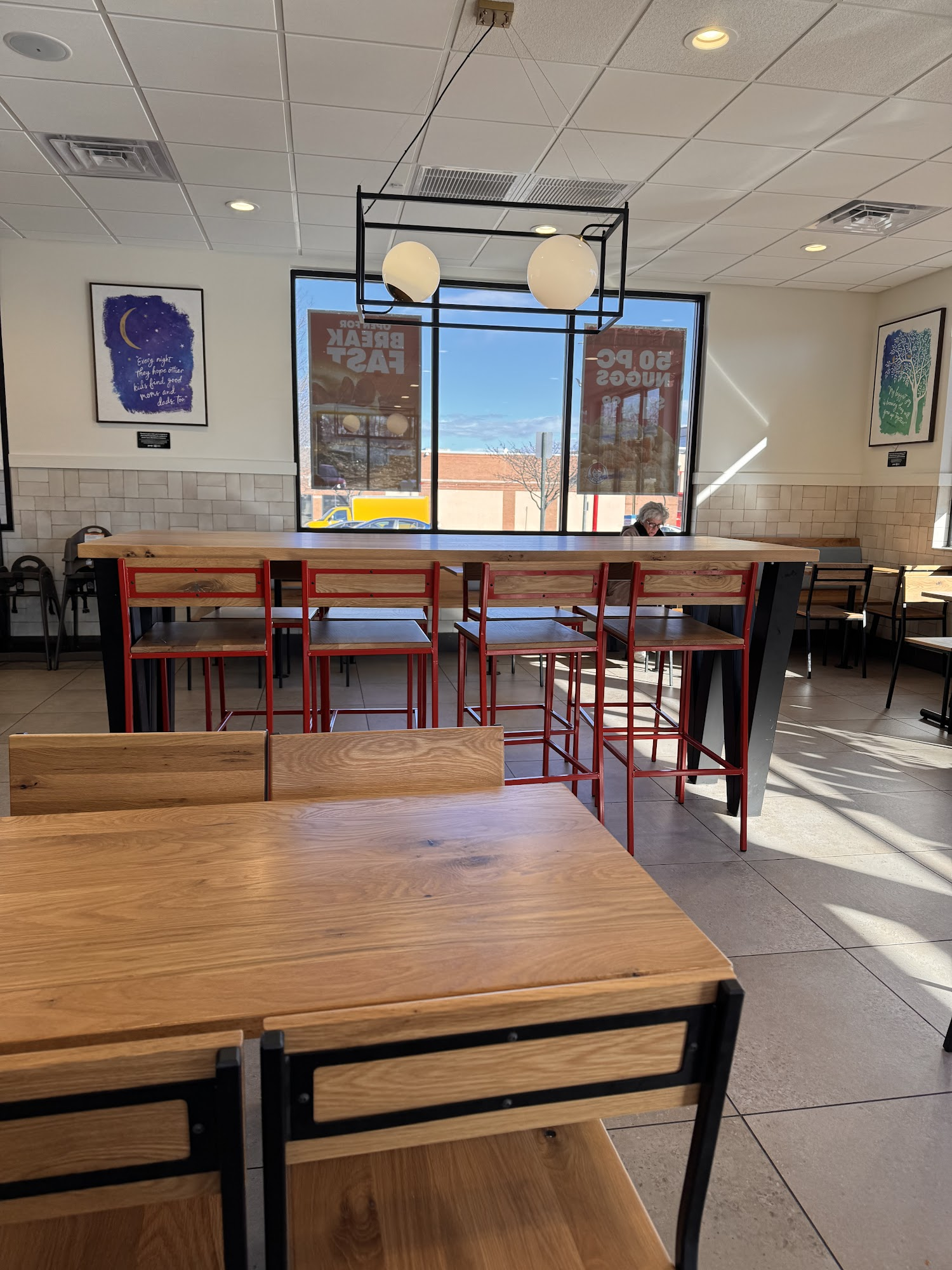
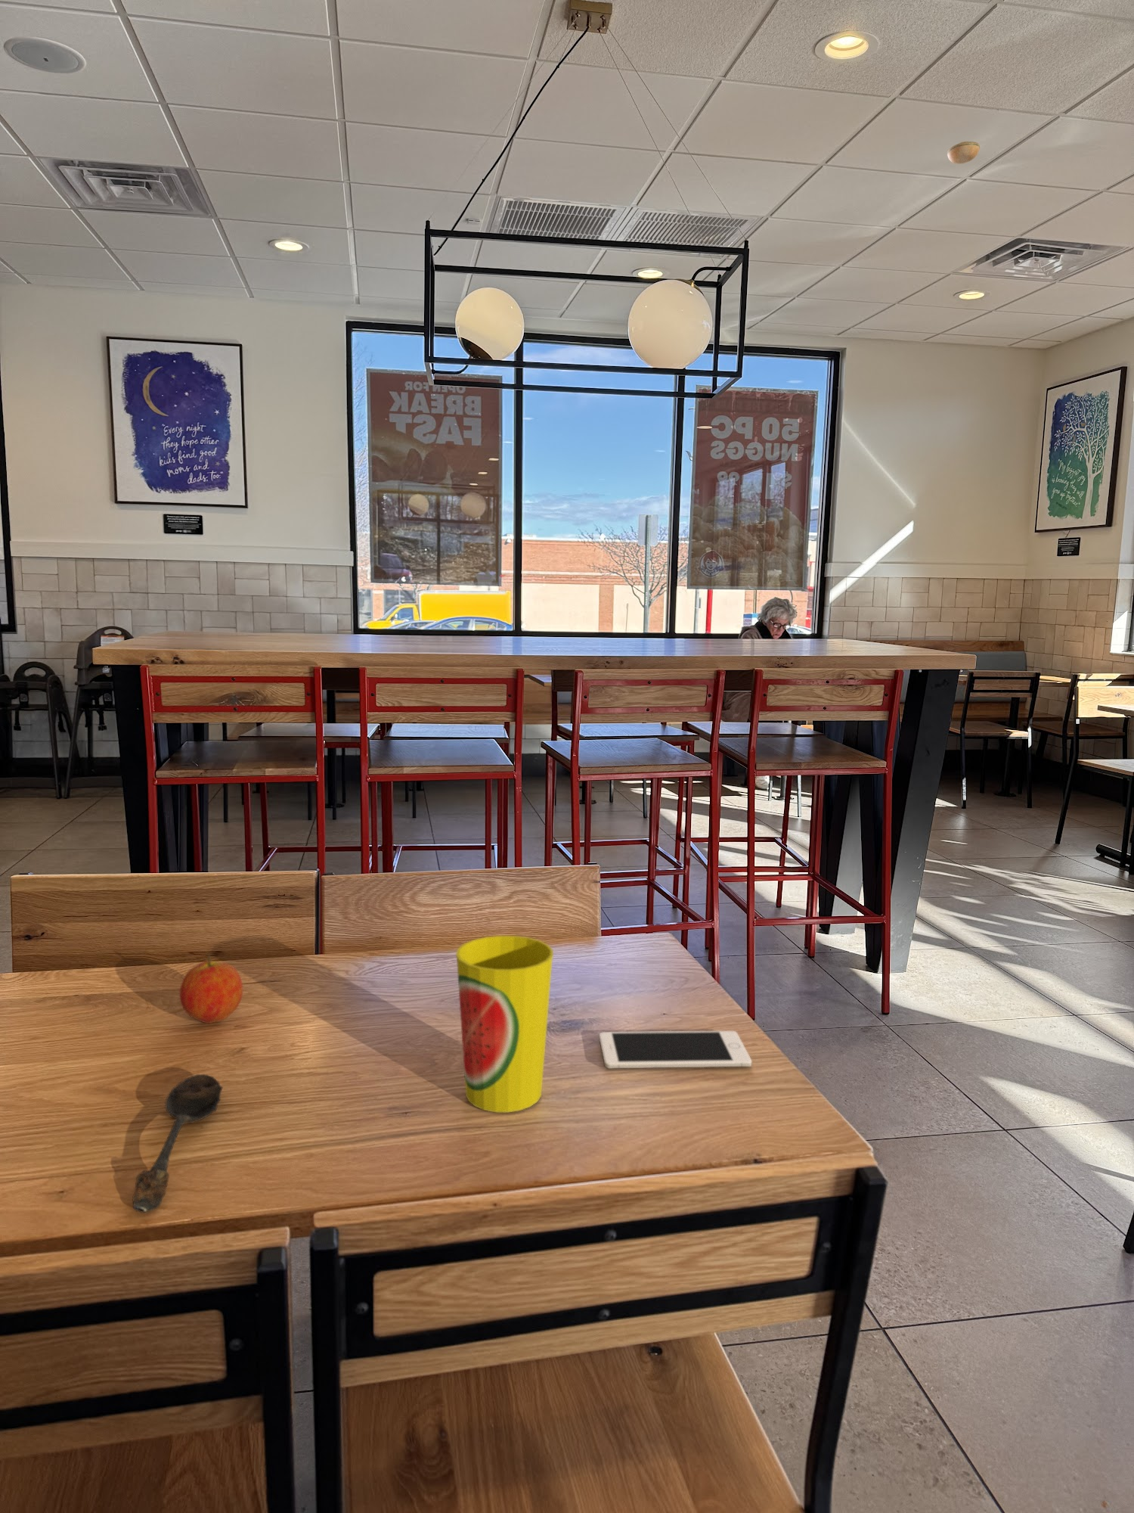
+ smoke detector [947,141,980,164]
+ cup [455,935,554,1113]
+ spoon [131,1073,224,1214]
+ fruit [179,953,243,1025]
+ cell phone [599,1031,752,1069]
